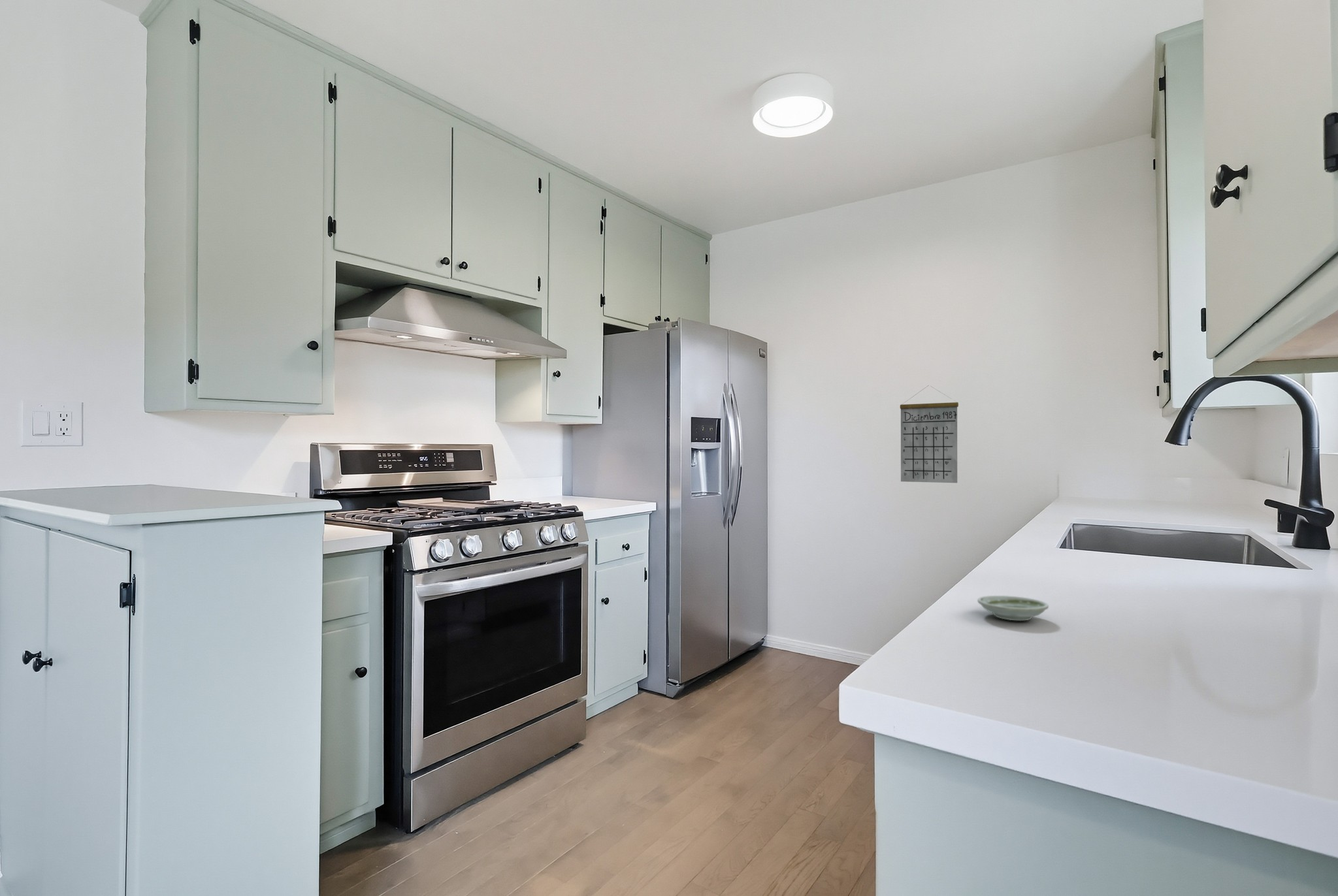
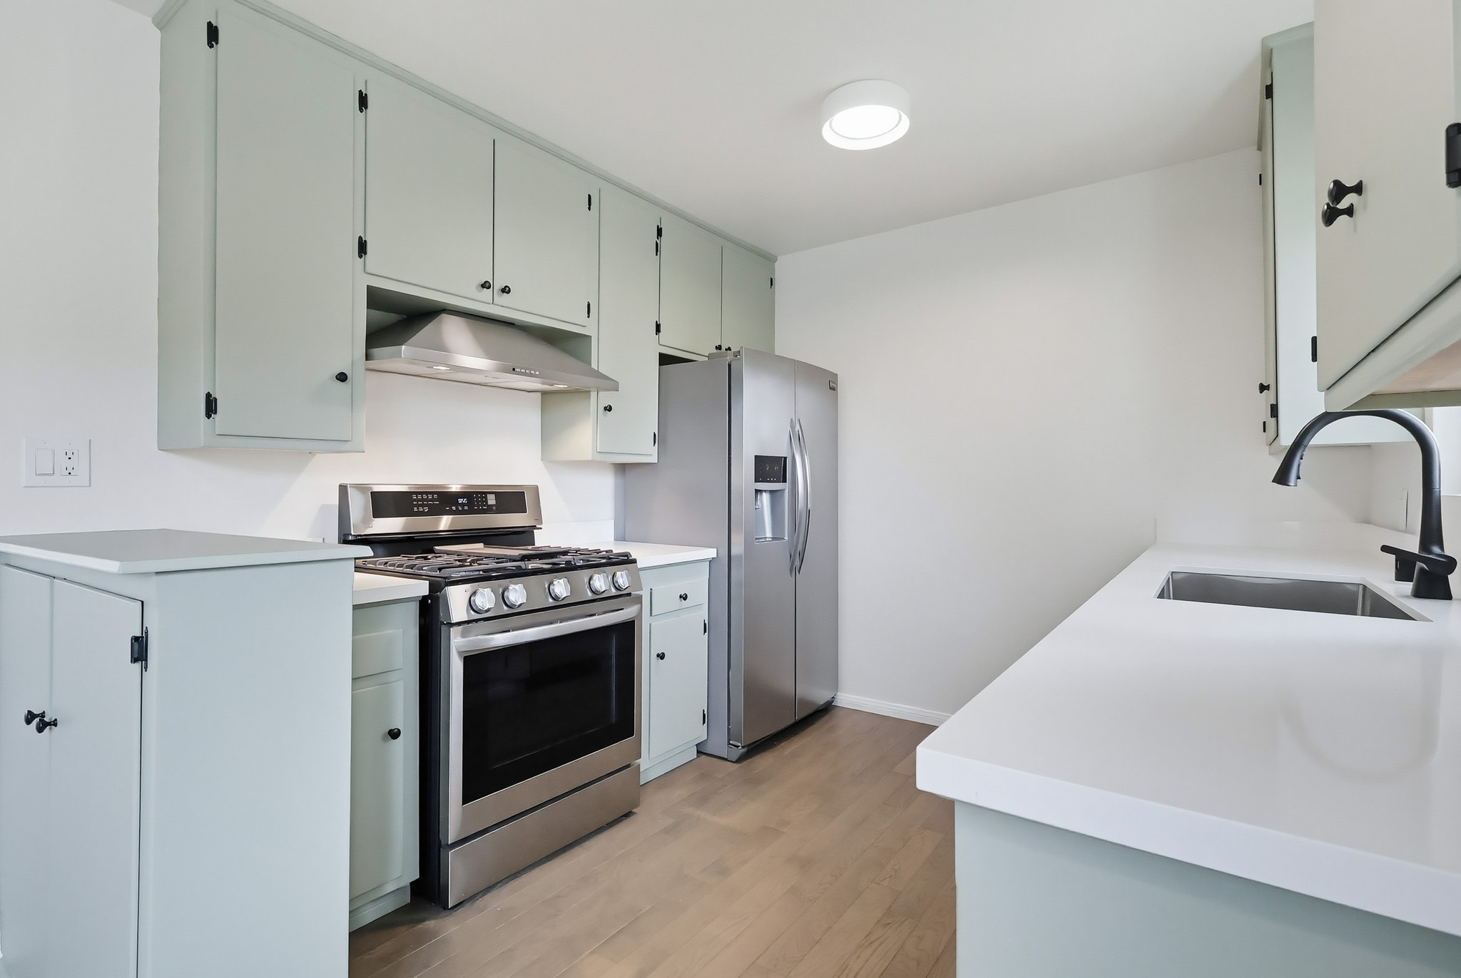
- calendar [900,385,959,484]
- saucer [977,595,1049,621]
